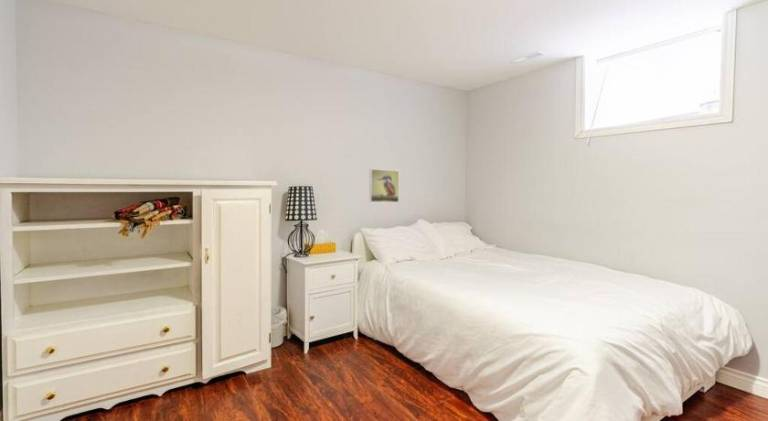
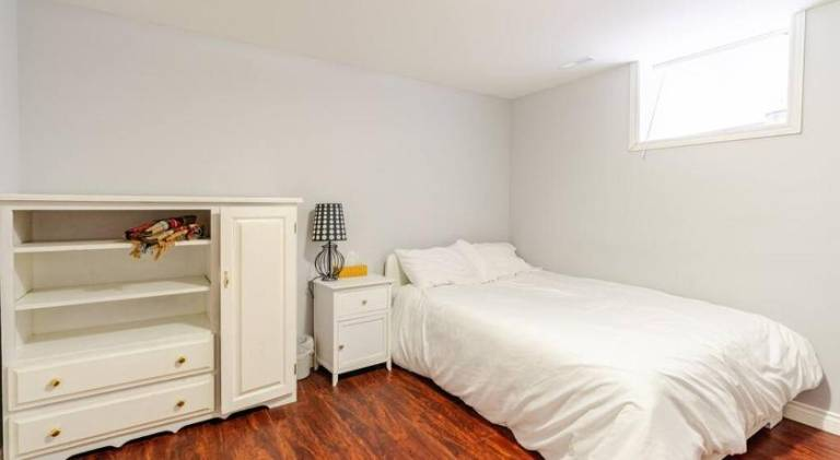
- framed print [368,168,400,204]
